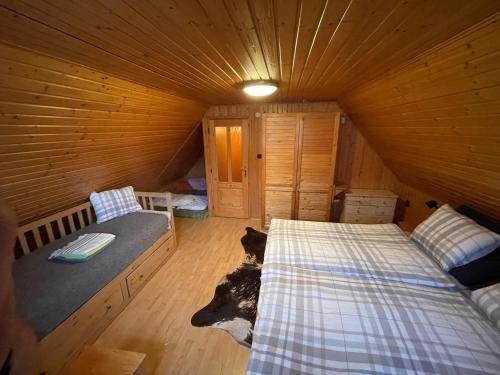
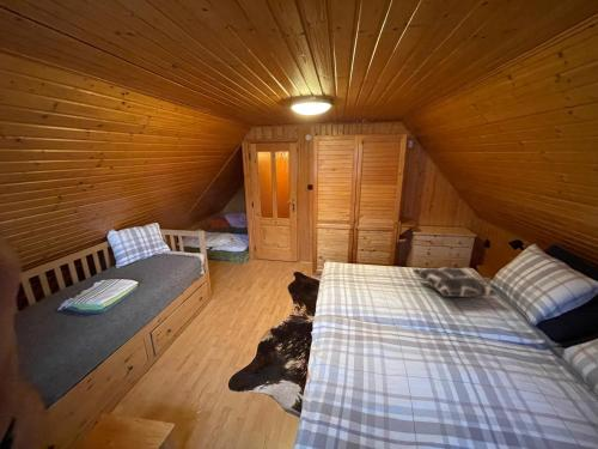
+ decorative pillow [413,266,500,298]
